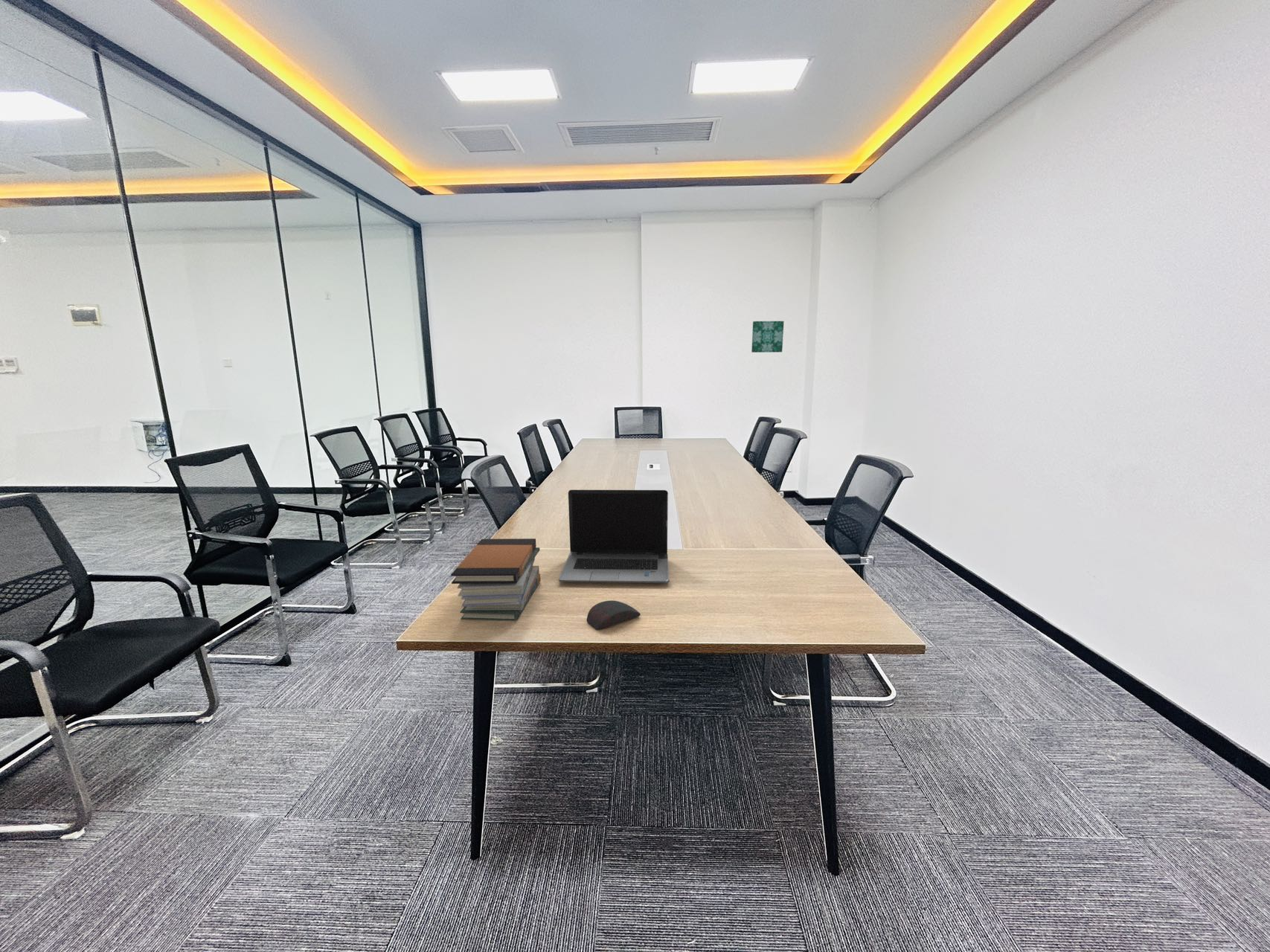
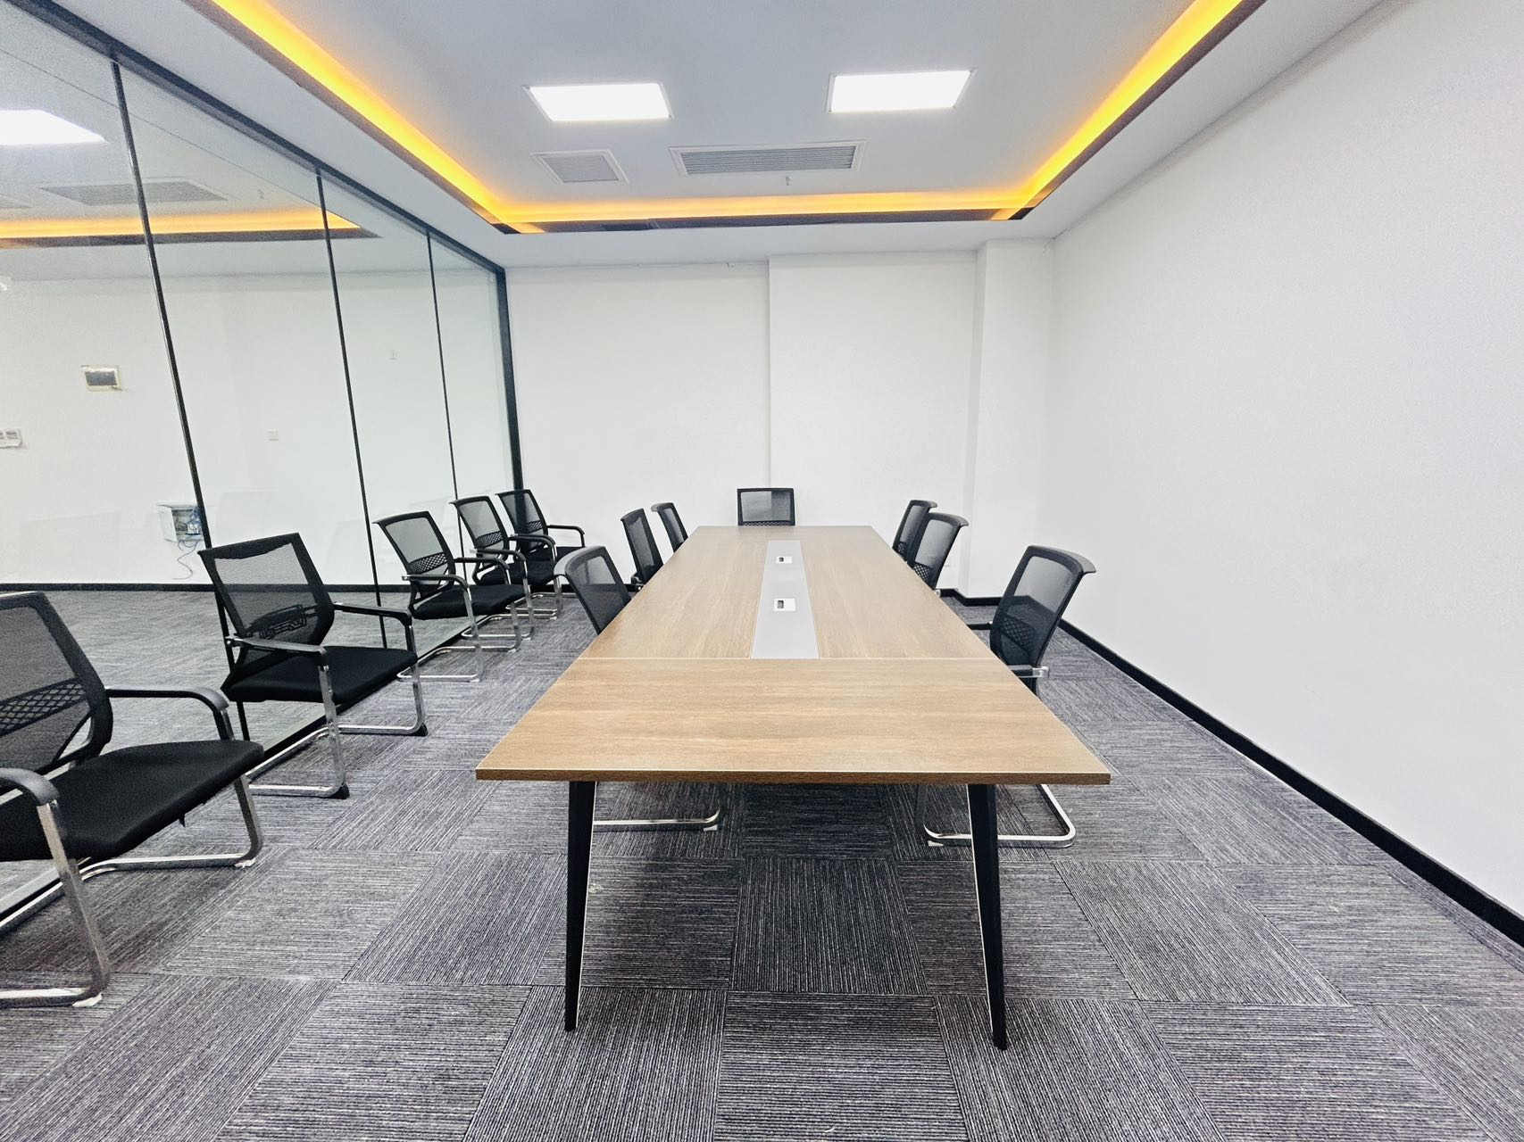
- laptop computer [558,489,670,584]
- book stack [450,538,542,622]
- computer mouse [586,599,641,630]
- wall art [751,321,785,353]
